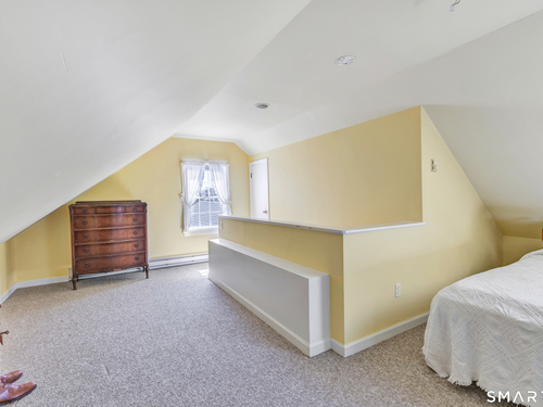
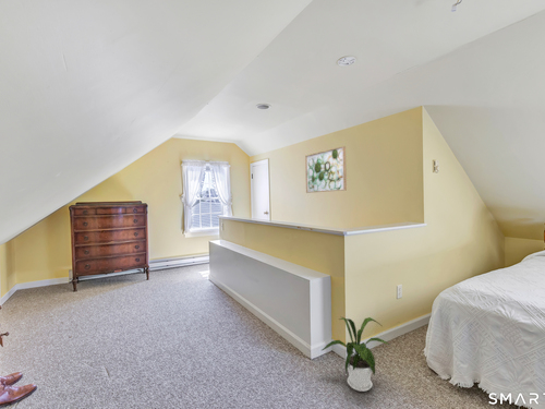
+ wall art [304,145,348,194]
+ house plant [322,316,390,393]
